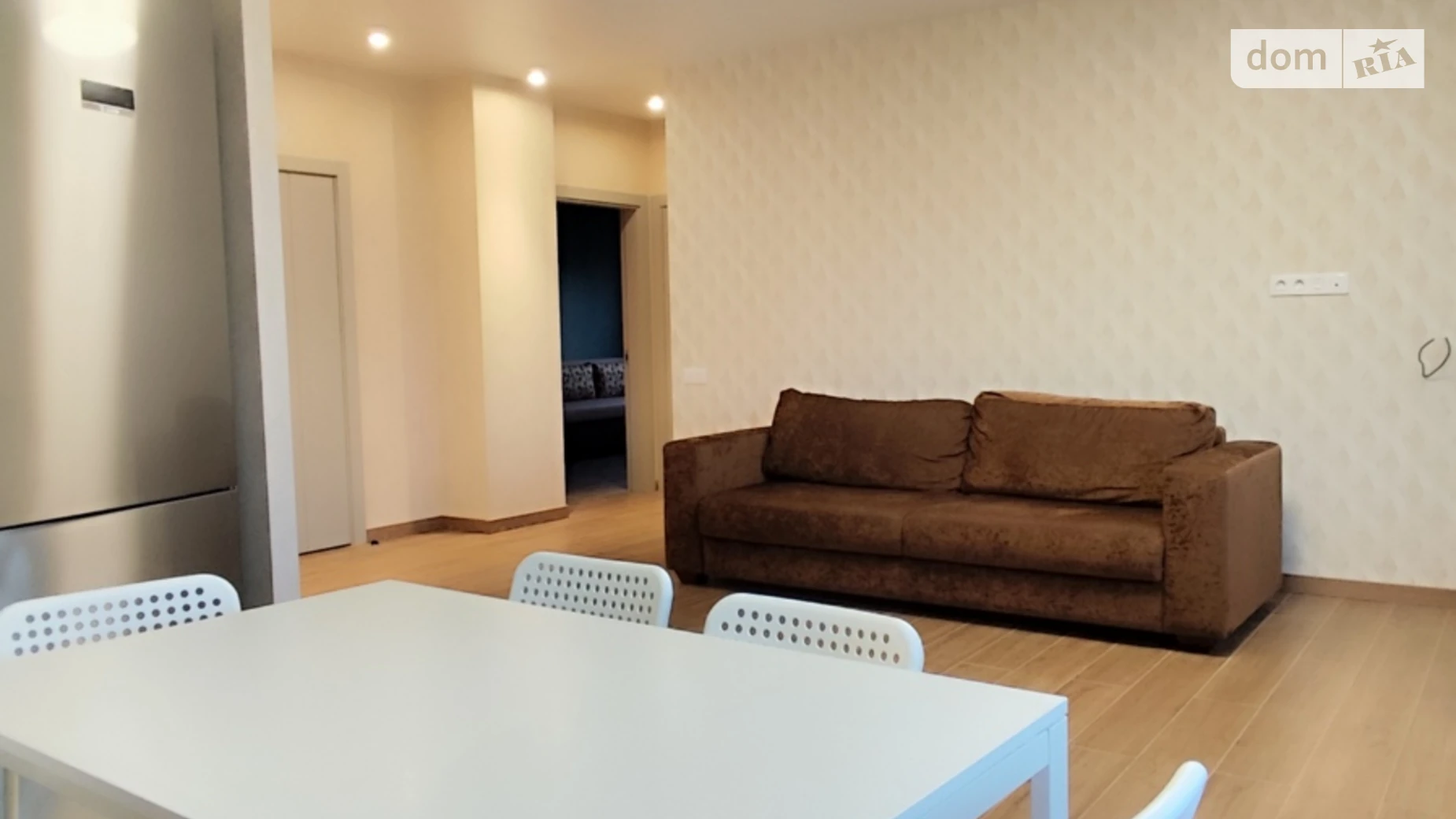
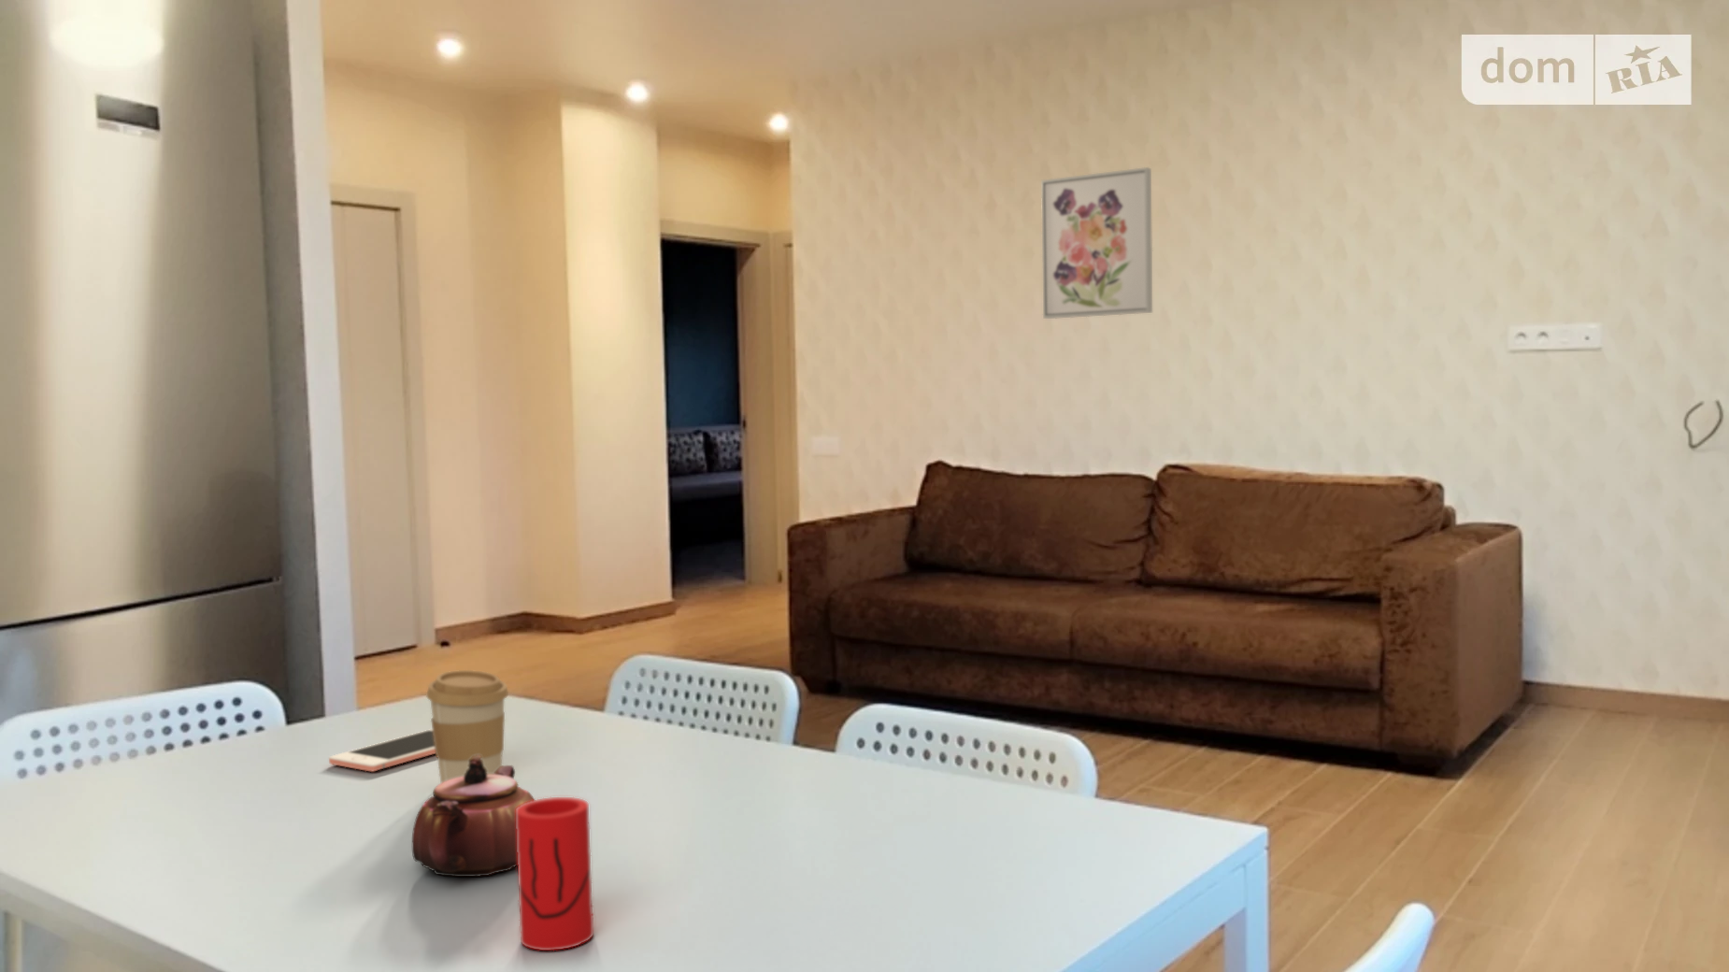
+ cell phone [328,728,436,773]
+ coffee cup [425,669,509,783]
+ cup [515,796,595,952]
+ wall art [1040,166,1153,319]
+ teapot [411,755,536,877]
